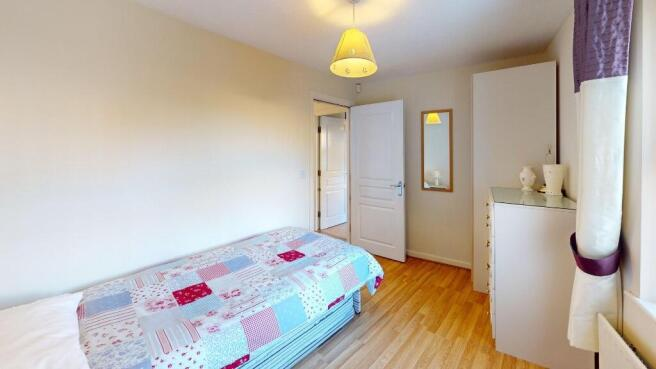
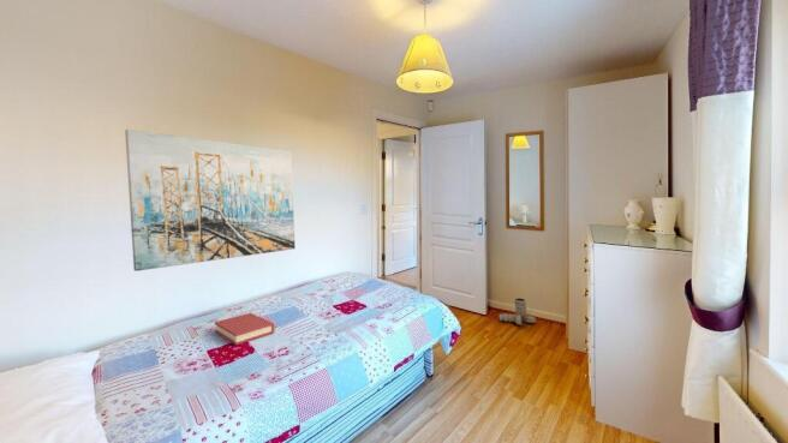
+ hardback book [214,312,275,346]
+ wall art [124,128,297,273]
+ boots [497,297,537,327]
